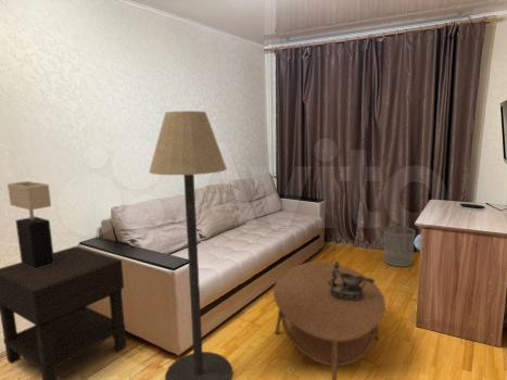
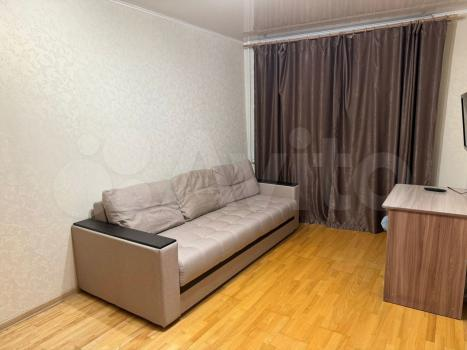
- table lamp [7,180,54,269]
- coffee table [272,261,386,380]
- nightstand [0,245,127,380]
- waste bin [383,225,417,268]
- floor lamp [148,110,233,380]
- decorative bowl [328,261,376,301]
